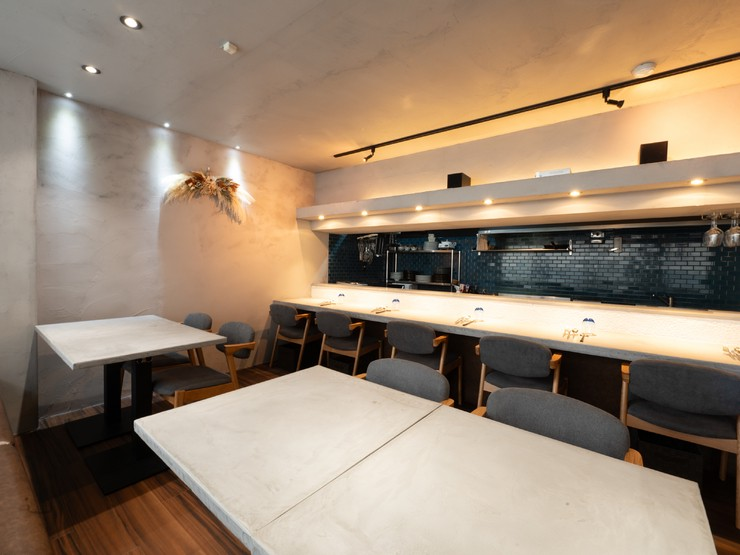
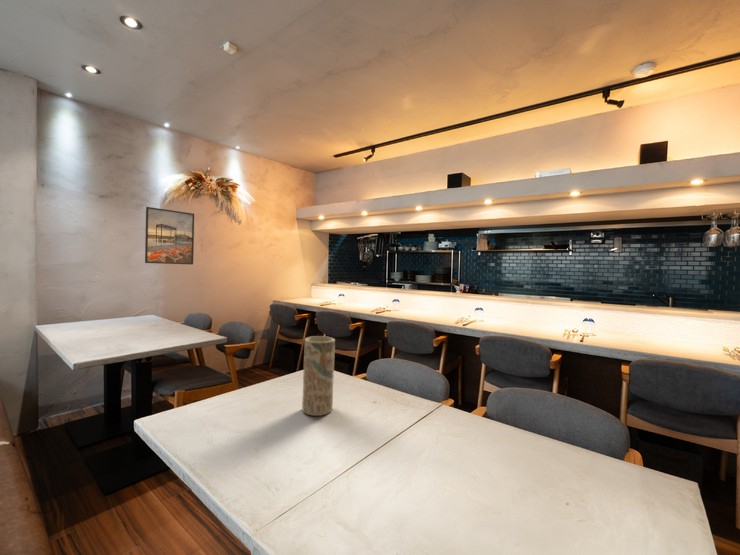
+ vase [301,335,336,417]
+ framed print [144,206,195,265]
